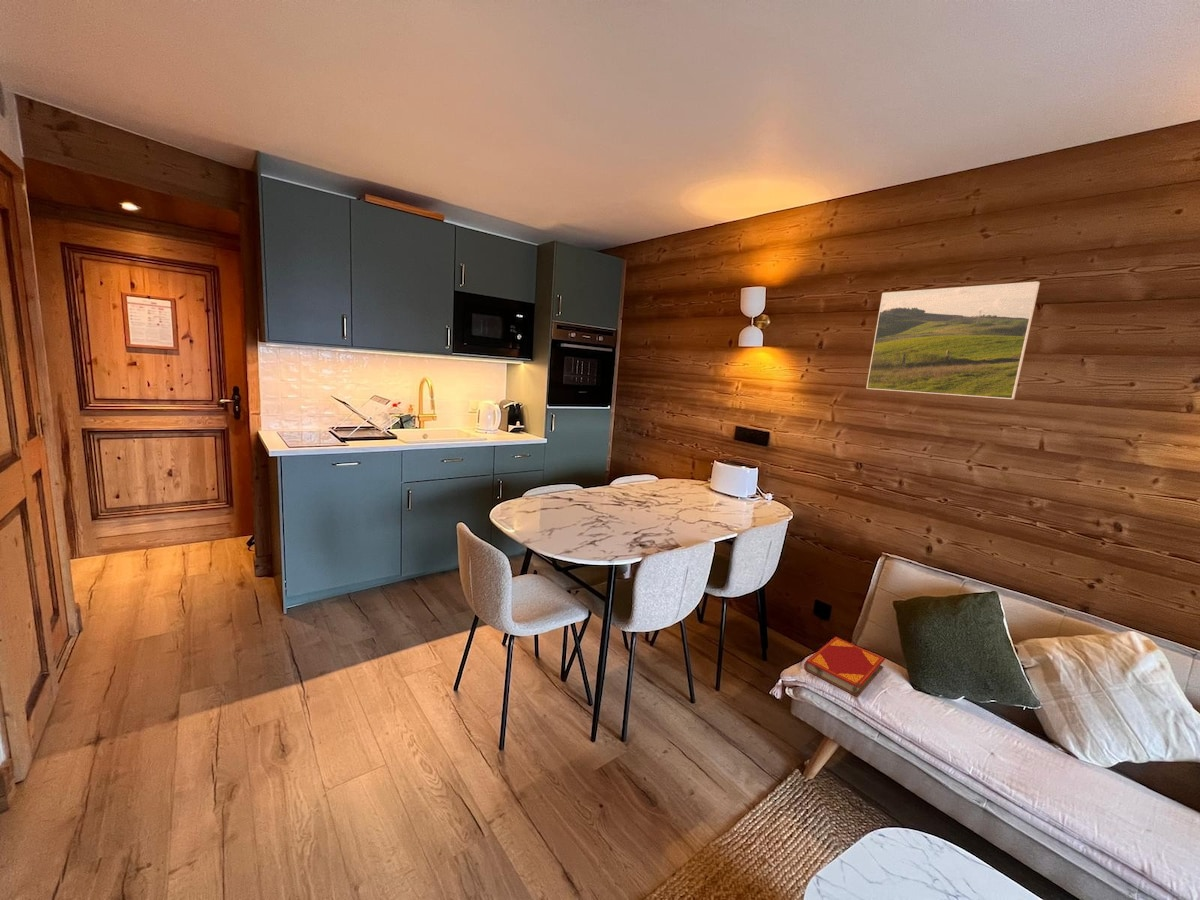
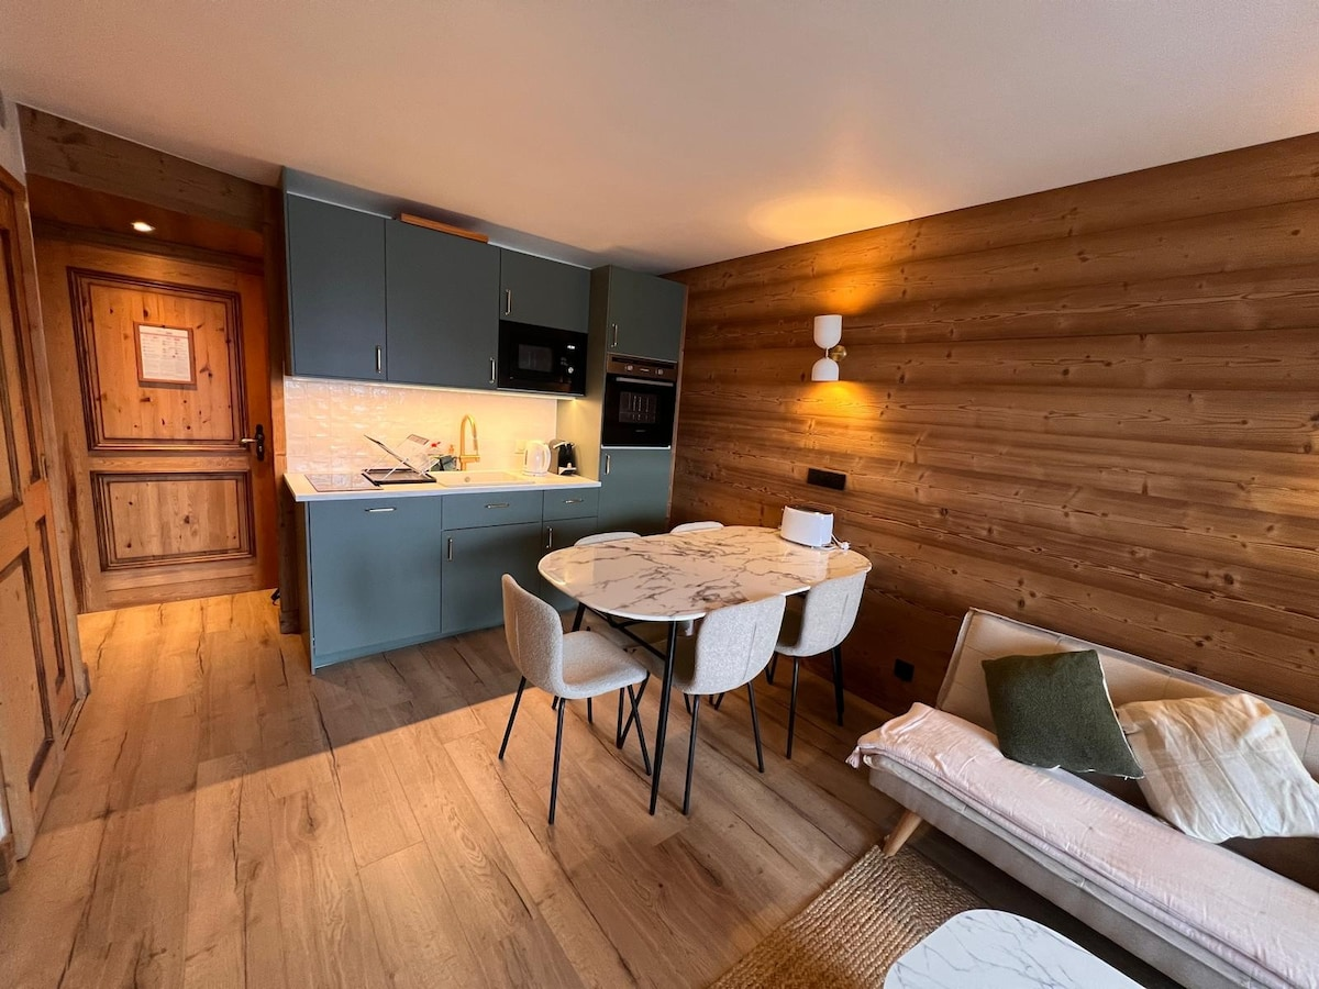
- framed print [865,280,1041,400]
- hardback book [803,636,886,698]
